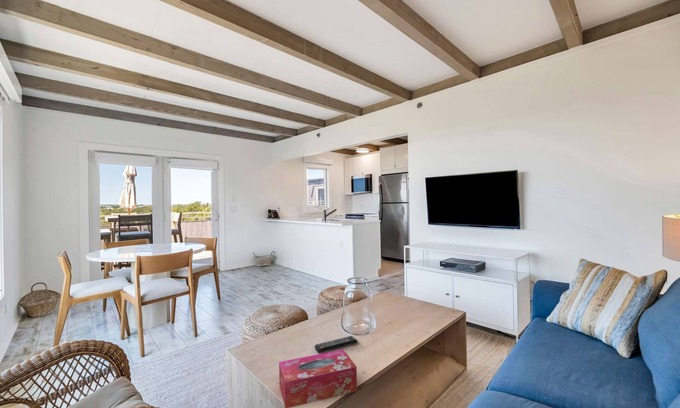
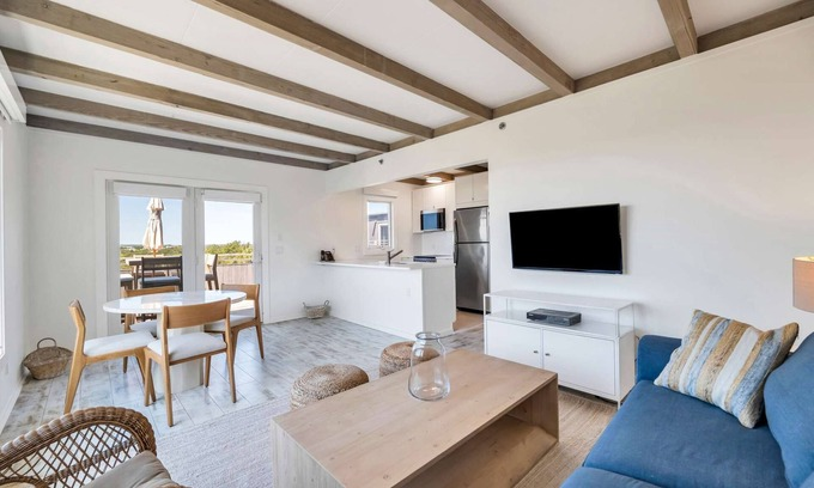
- remote control [314,335,358,353]
- tissue box [278,349,358,408]
